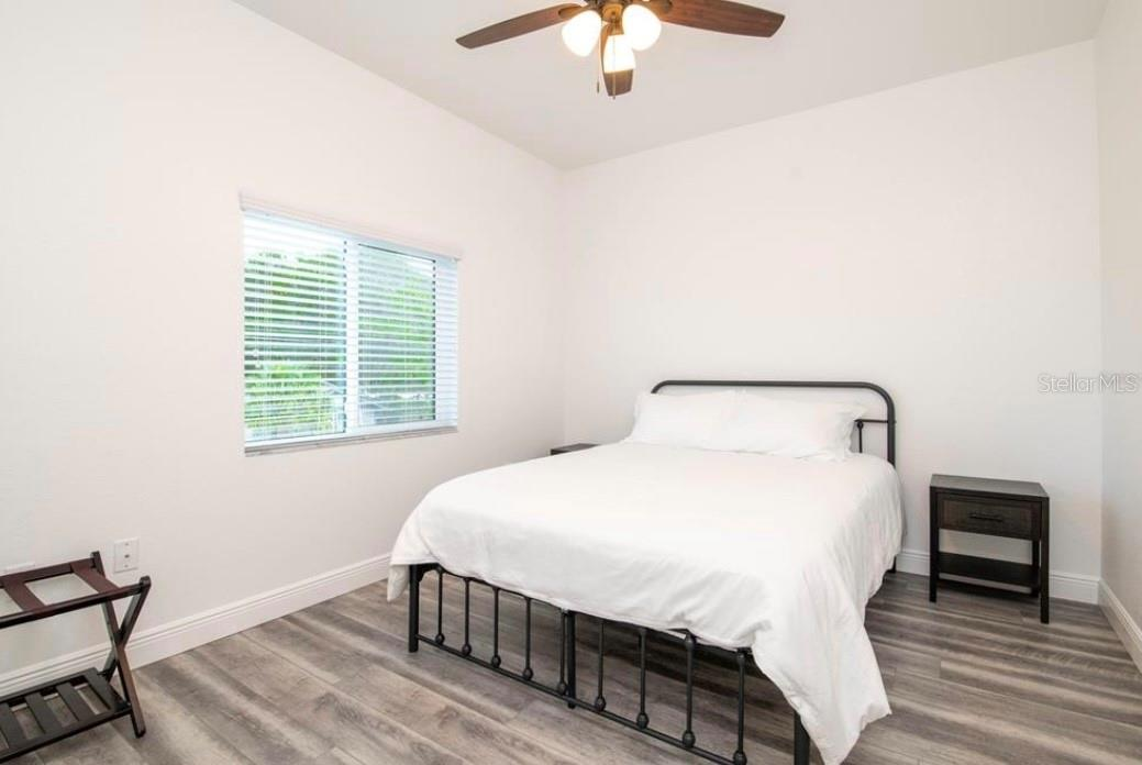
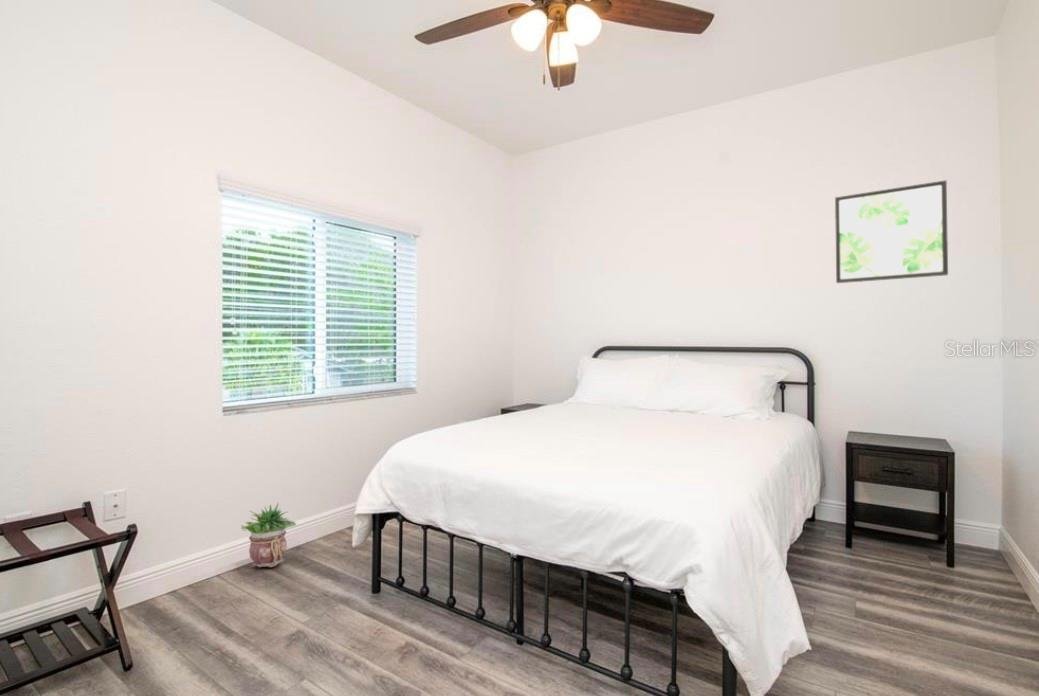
+ potted plant [240,502,297,569]
+ wall art [834,179,949,284]
